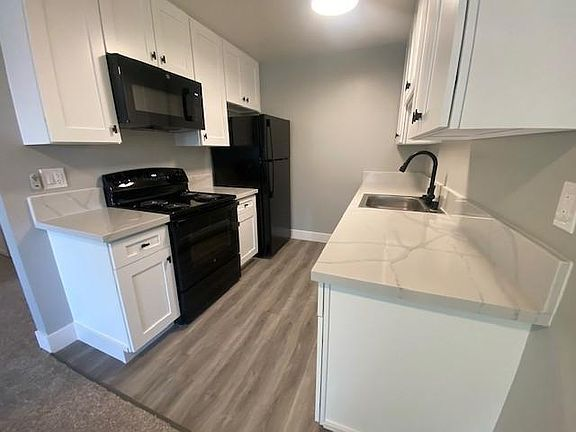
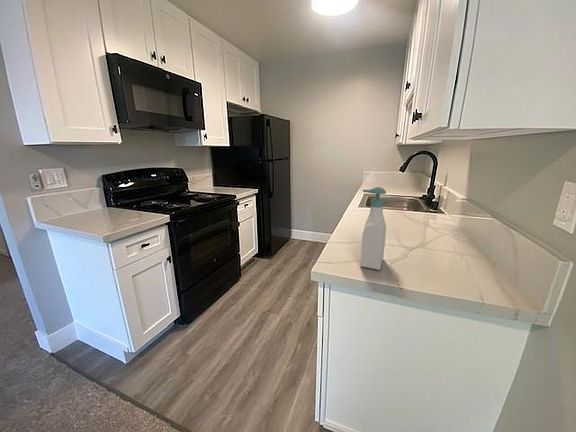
+ soap bottle [359,186,387,271]
